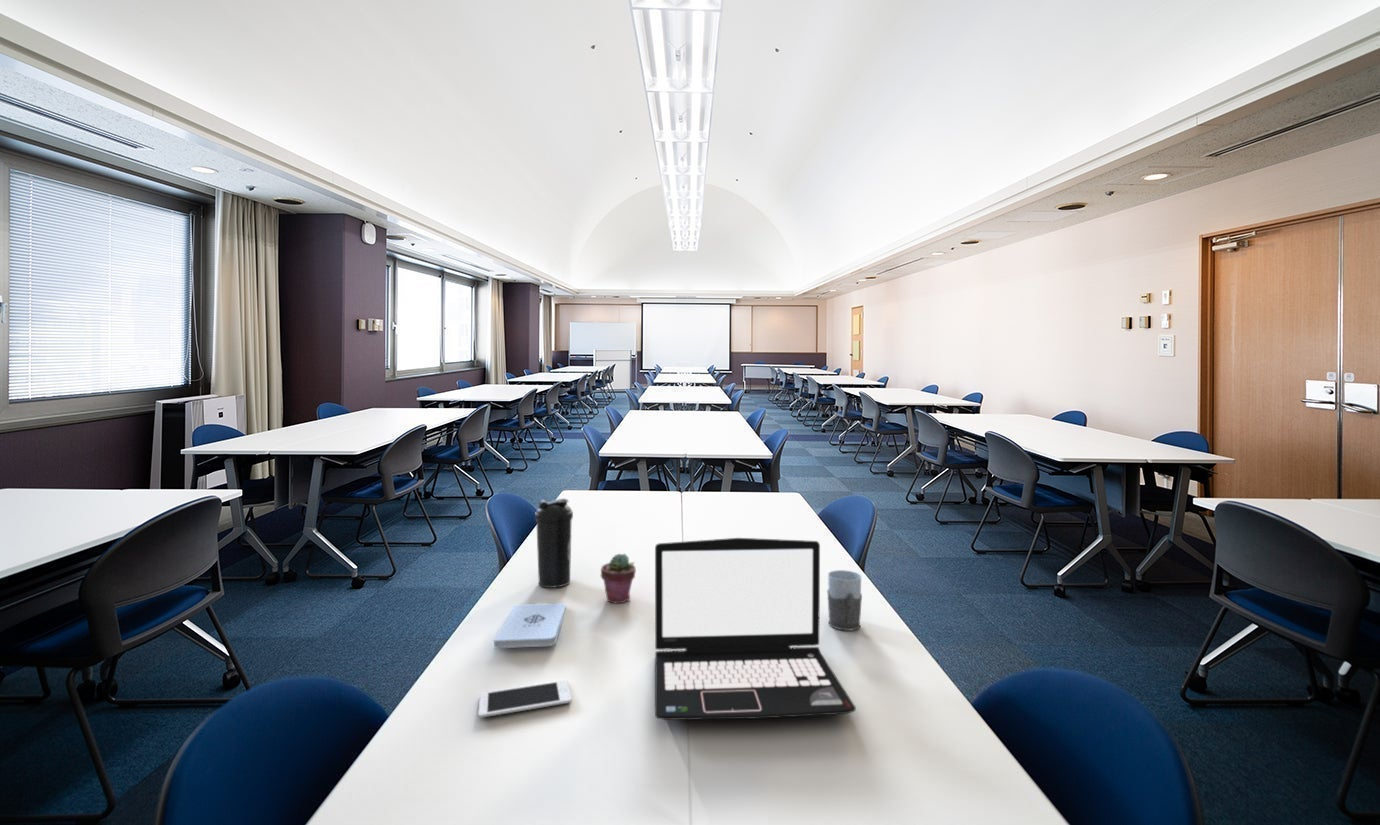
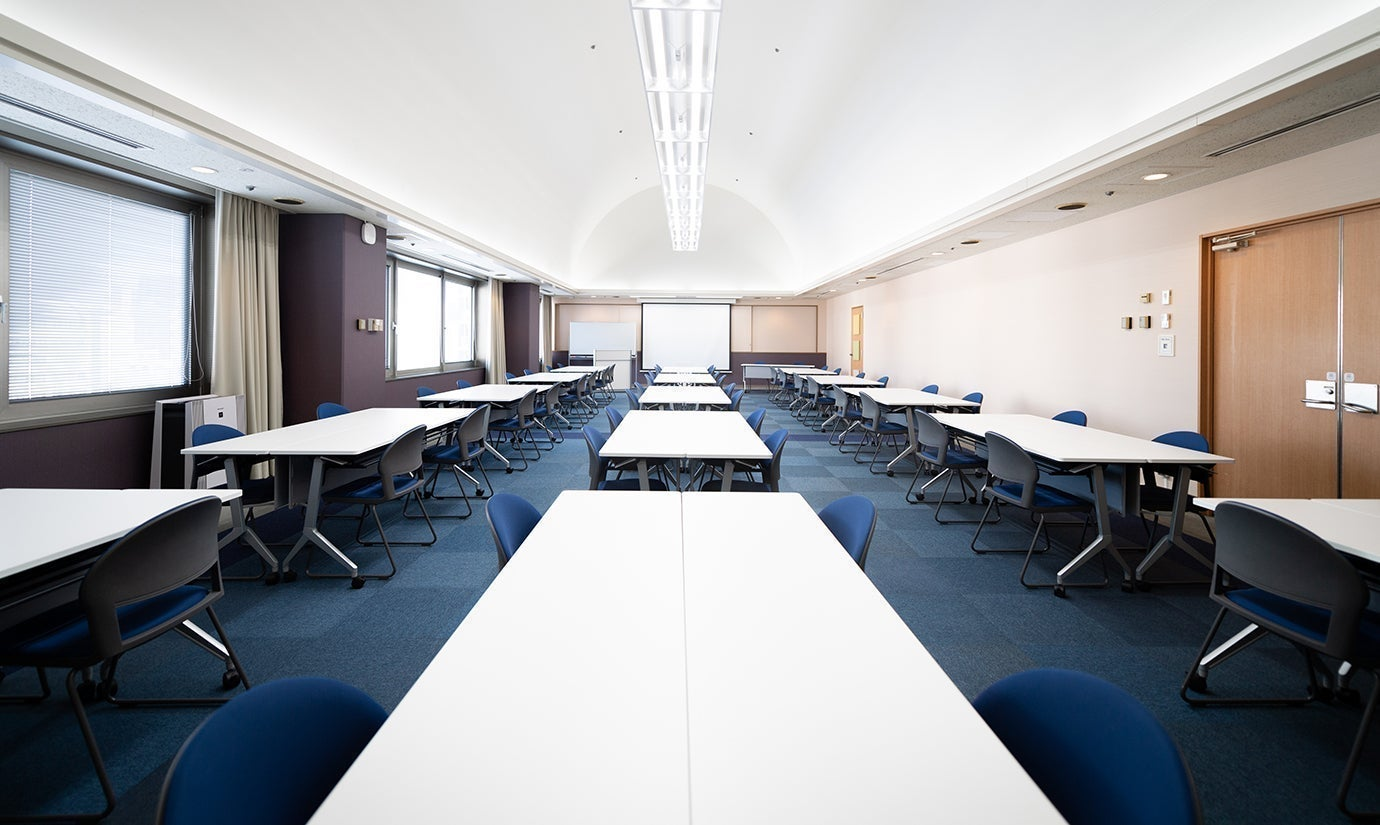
- laptop [654,537,857,721]
- notepad [493,602,567,649]
- mug [826,569,863,632]
- cell phone [477,679,572,719]
- water bottle [534,498,574,589]
- potted succulent [600,553,637,604]
